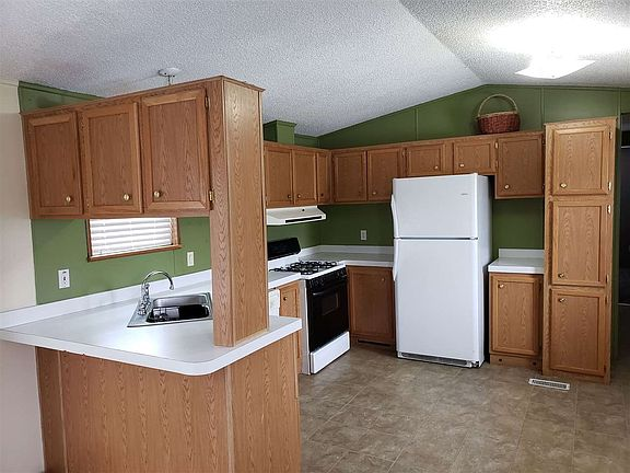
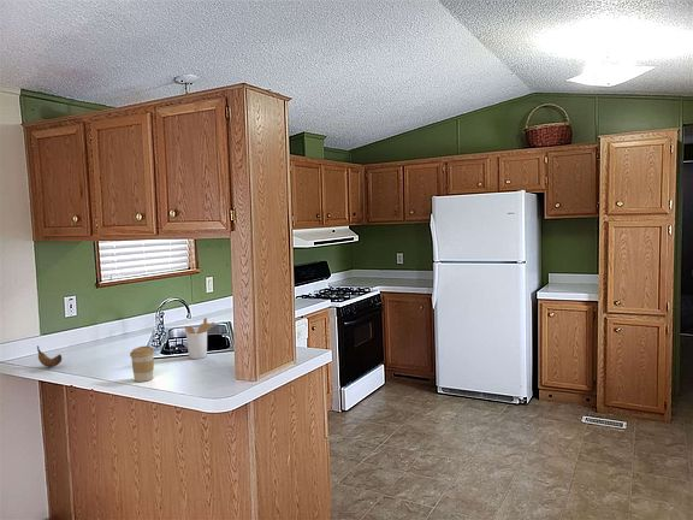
+ utensil holder [184,317,215,360]
+ banana [36,344,63,368]
+ coffee cup [129,344,155,383]
